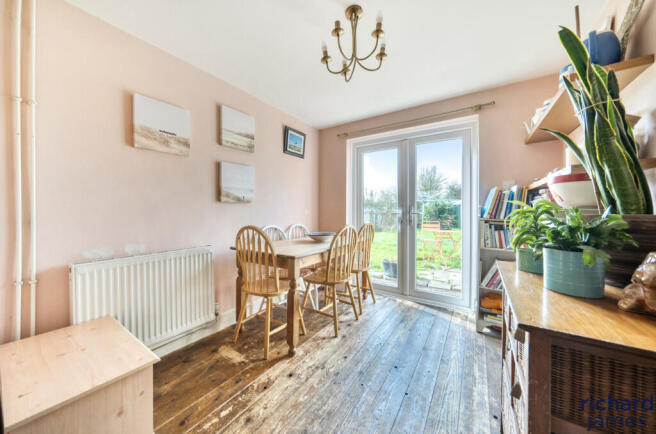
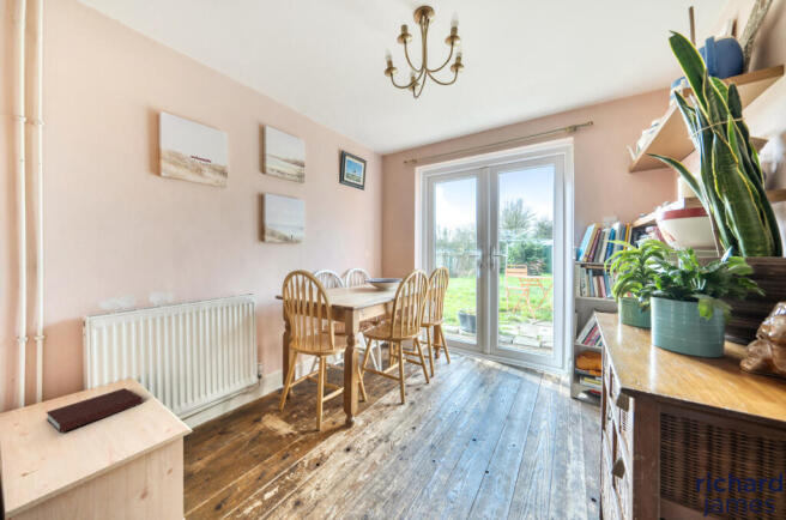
+ notebook [46,387,144,434]
